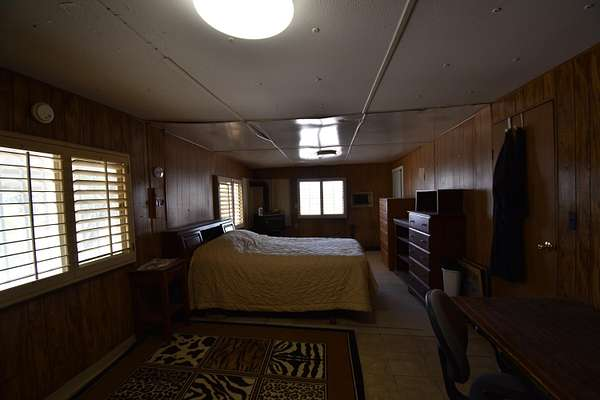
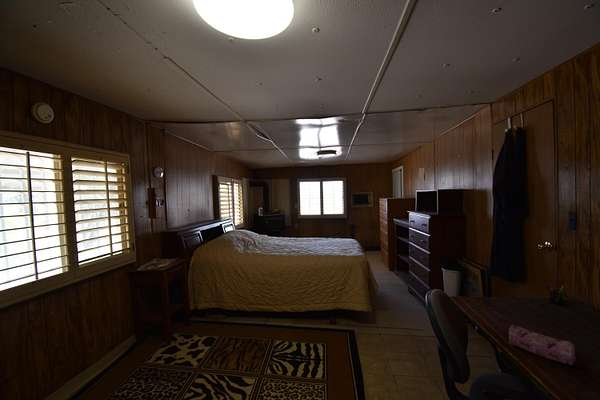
+ pen holder [545,282,565,305]
+ pencil case [508,324,577,367]
